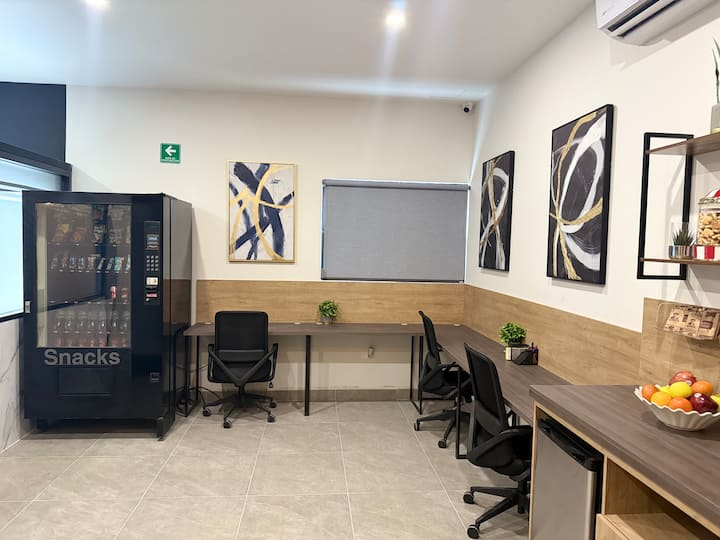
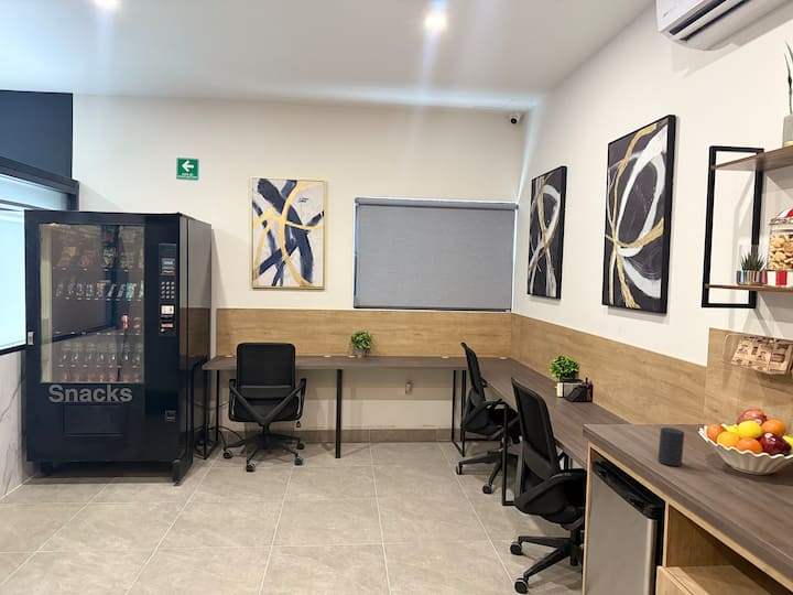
+ cup [658,426,685,467]
